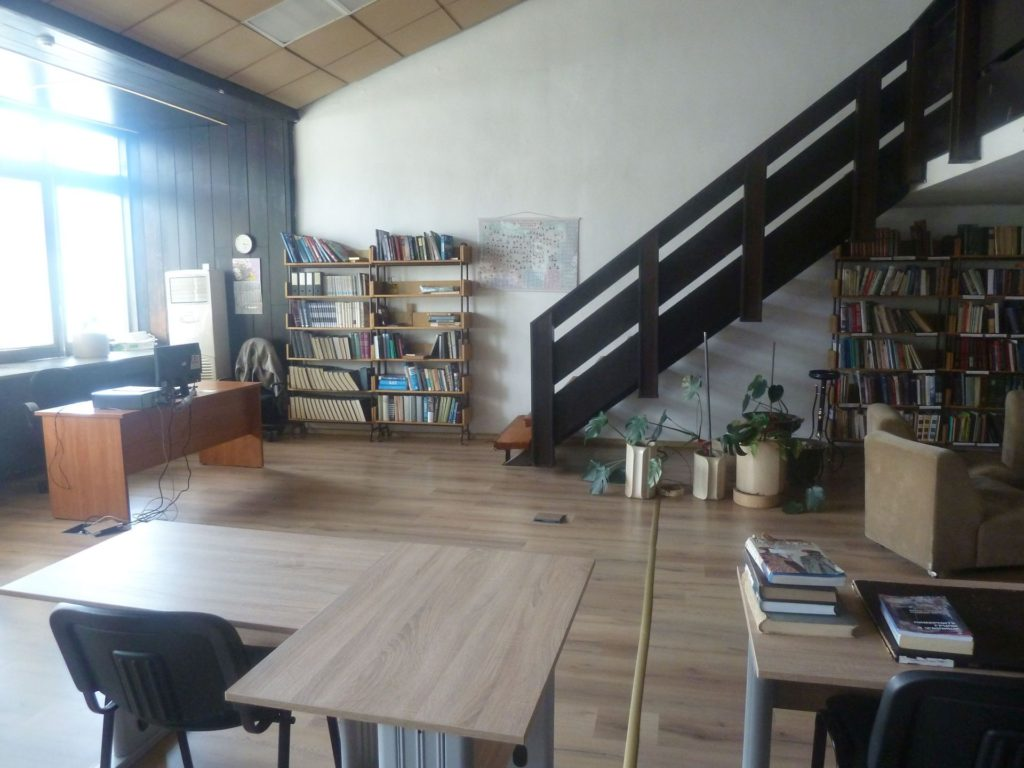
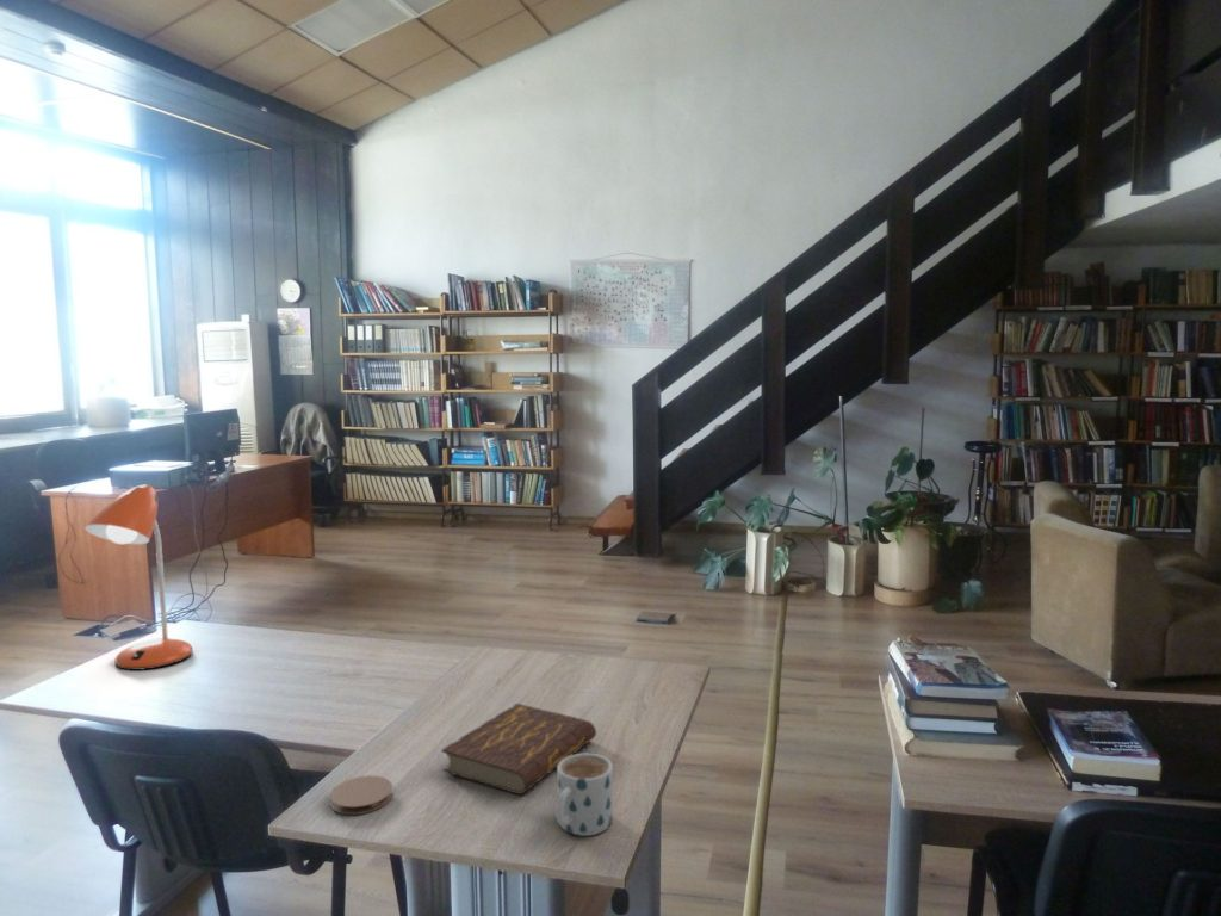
+ desk lamp [83,484,194,671]
+ coaster [329,774,393,816]
+ book [440,703,597,796]
+ mug [556,753,614,837]
